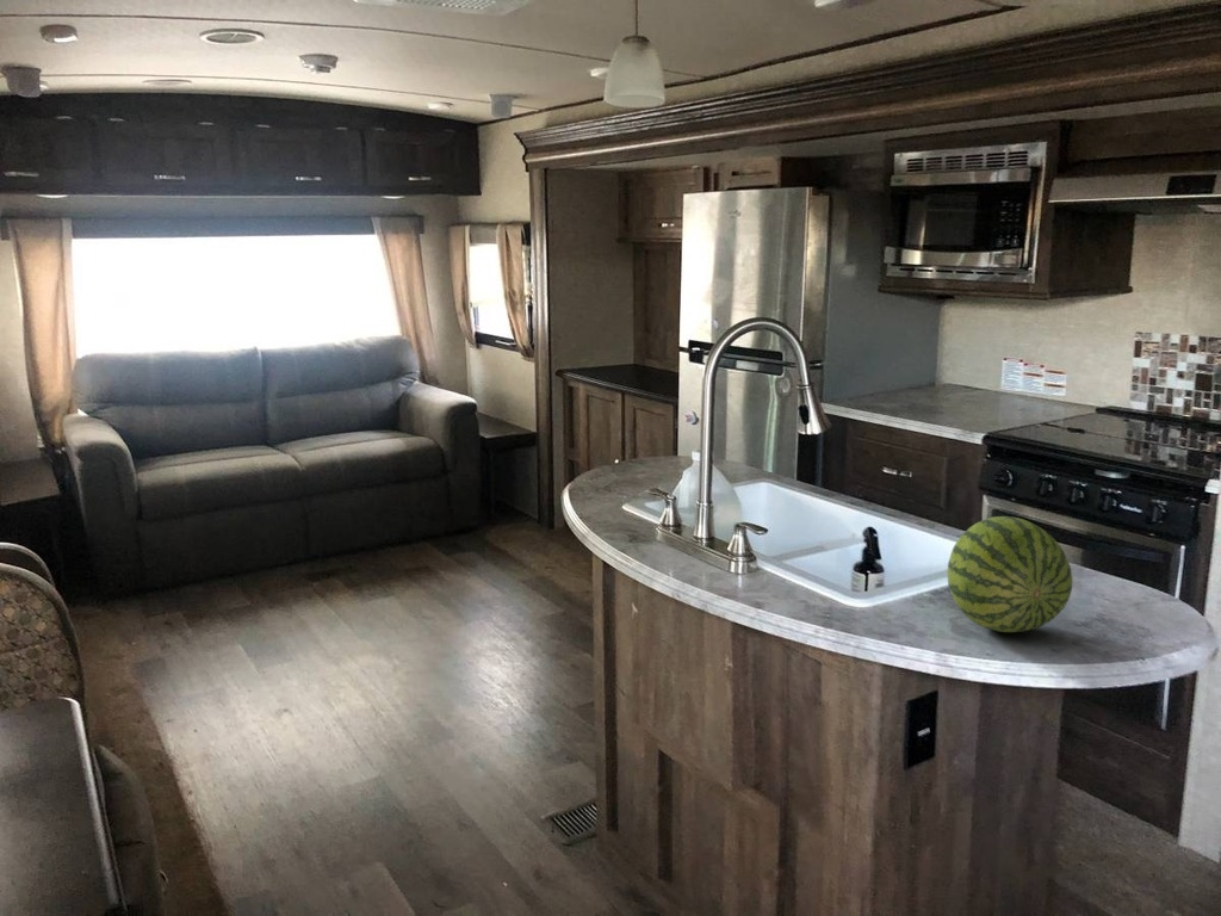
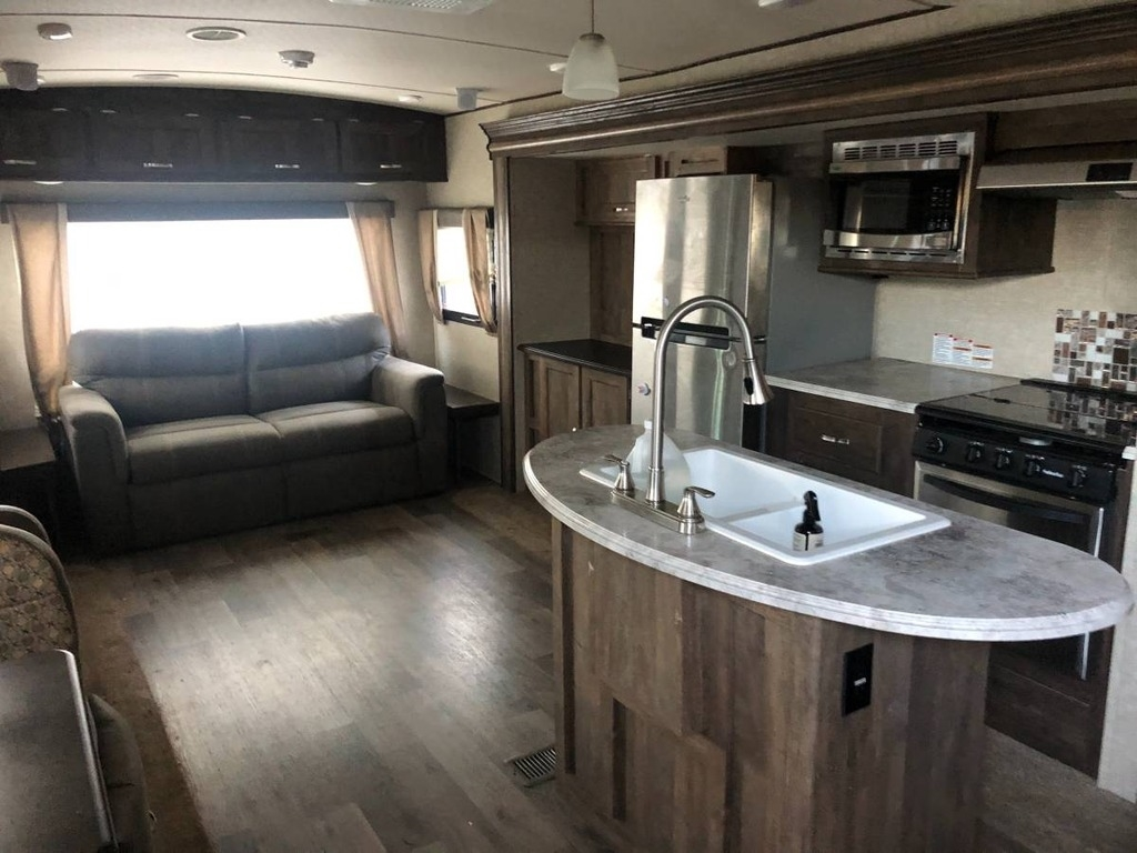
- fruit [947,515,1073,633]
